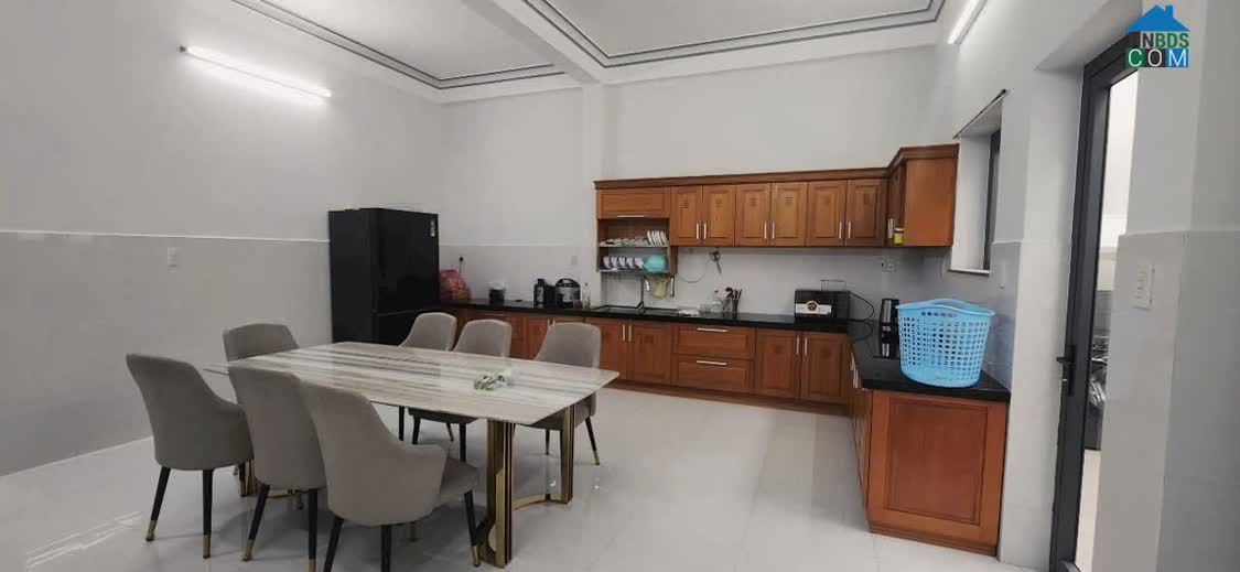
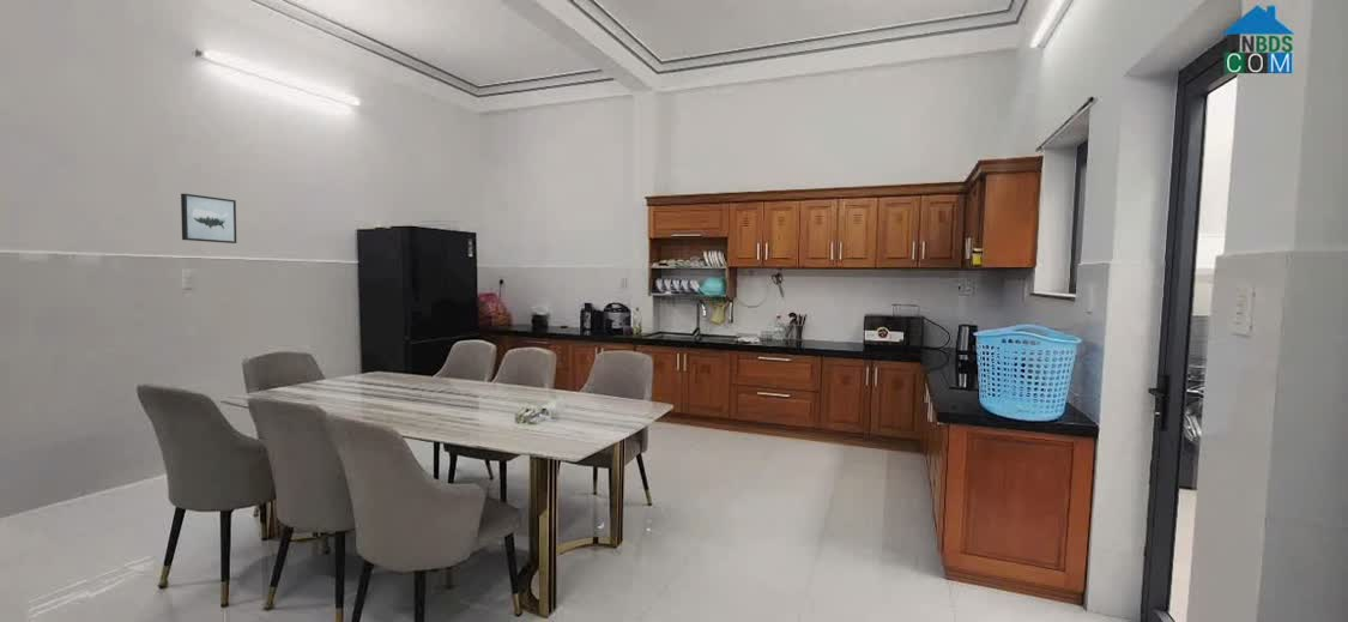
+ wall art [180,193,237,244]
